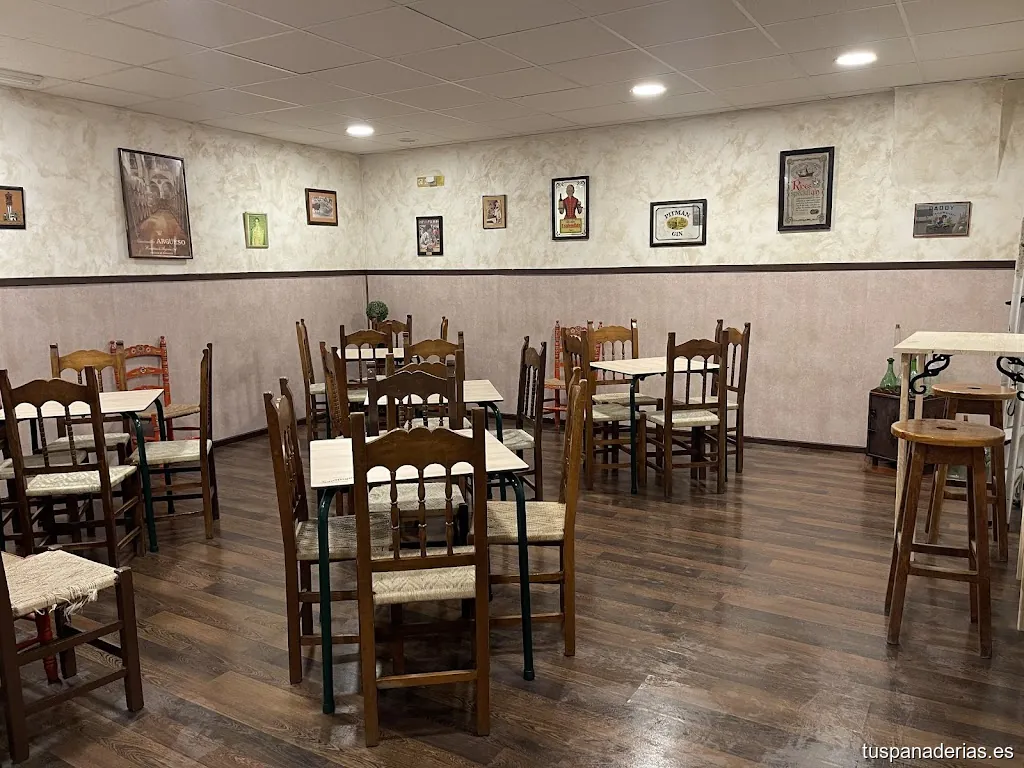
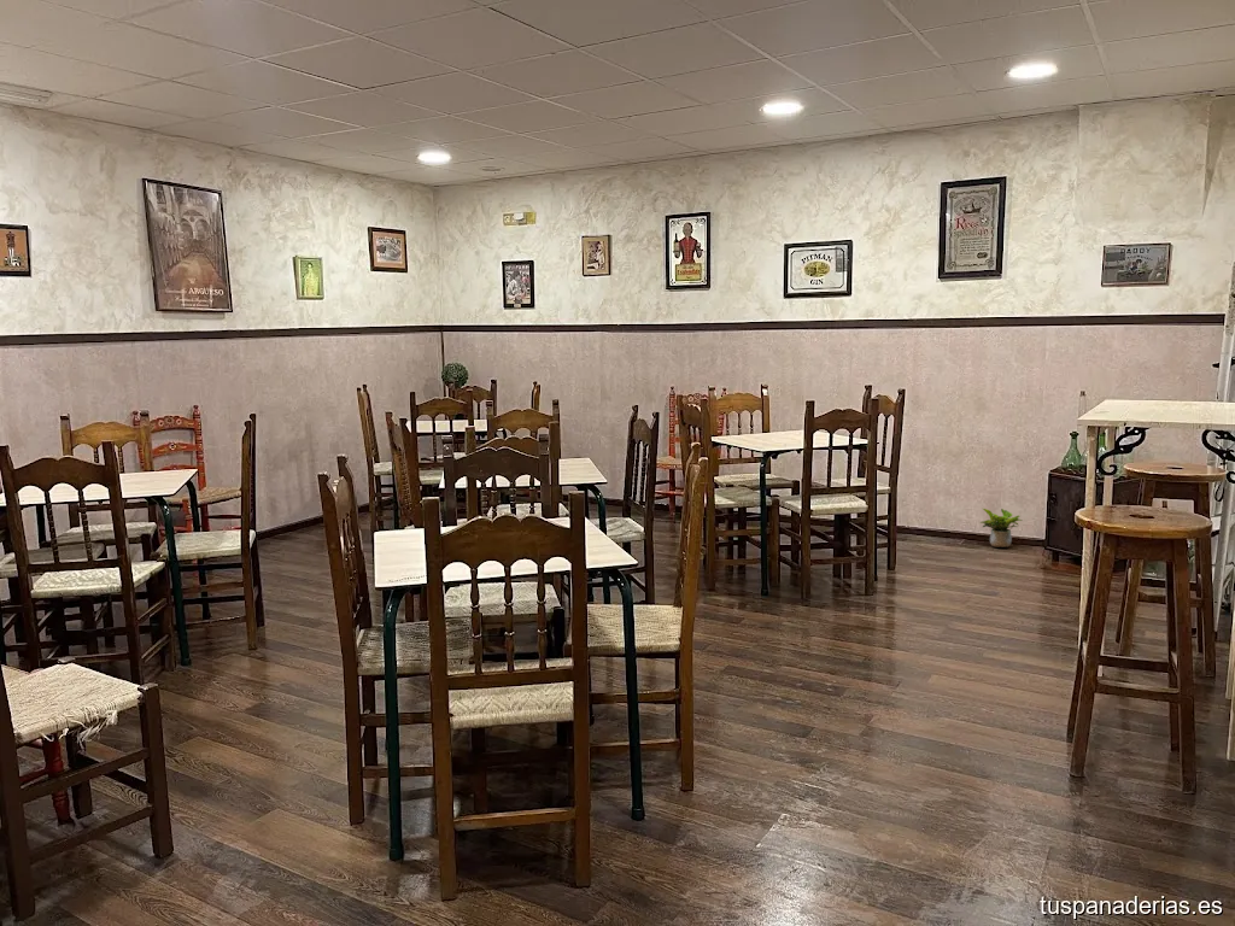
+ potted plant [979,508,1023,549]
